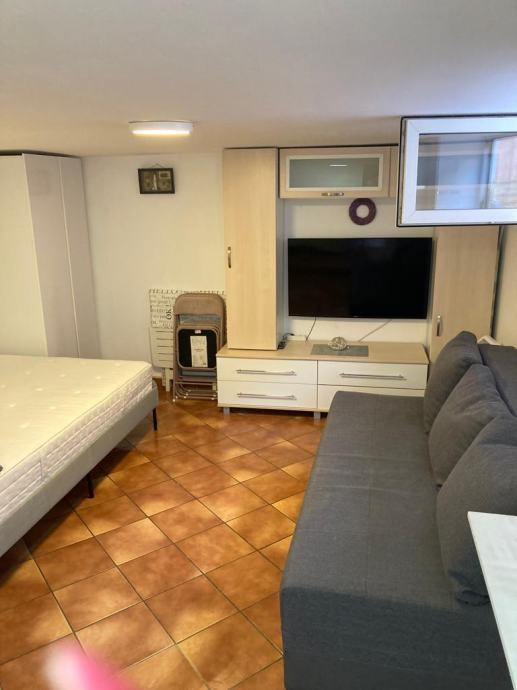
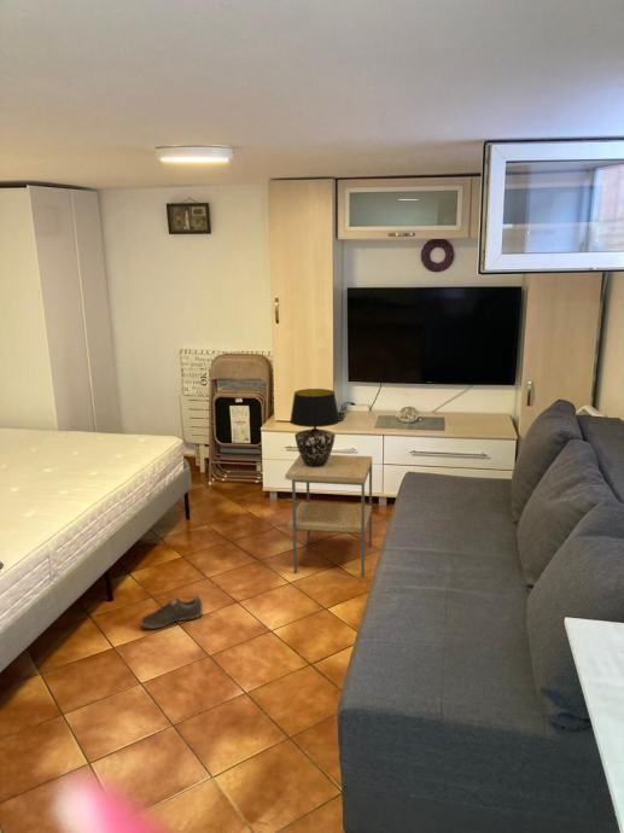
+ sneaker [140,593,204,630]
+ side table [284,454,373,578]
+ table lamp [288,388,340,467]
